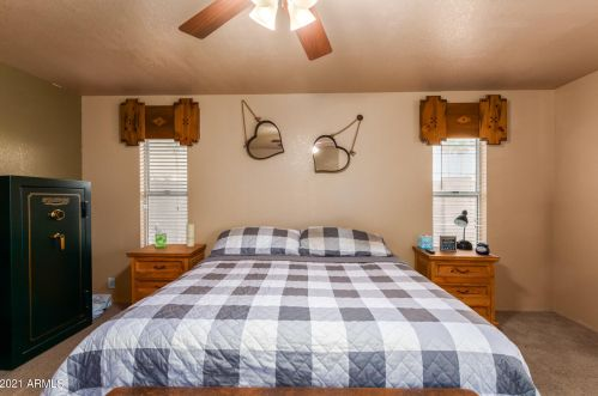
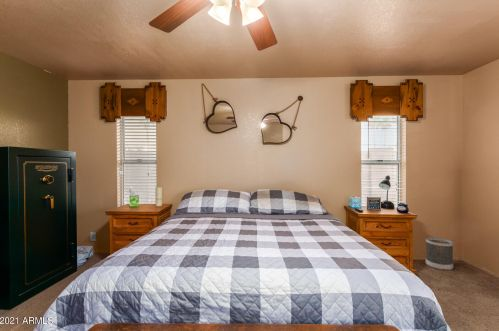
+ wastebasket [425,236,454,271]
